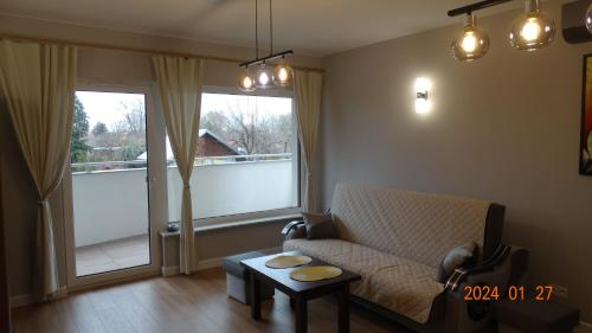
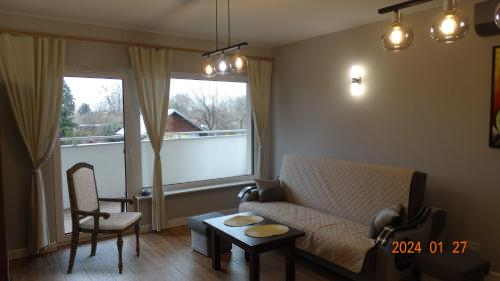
+ armchair [65,161,143,275]
